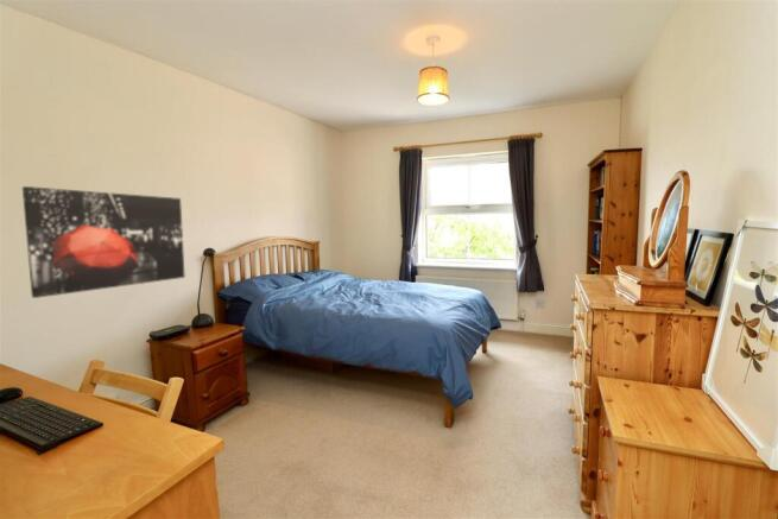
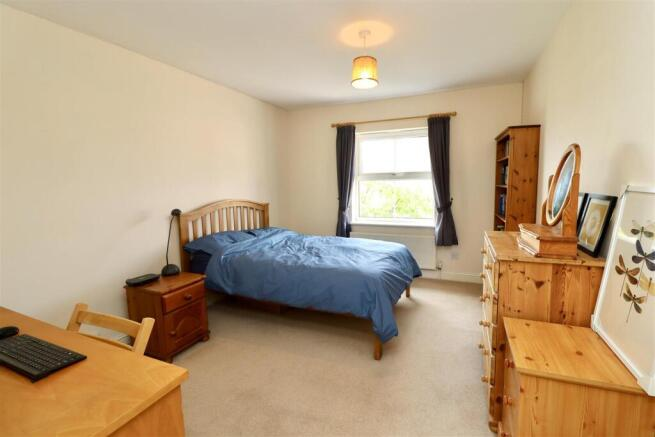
- wall art [21,185,186,299]
